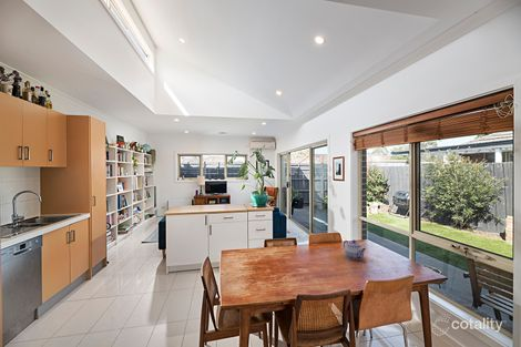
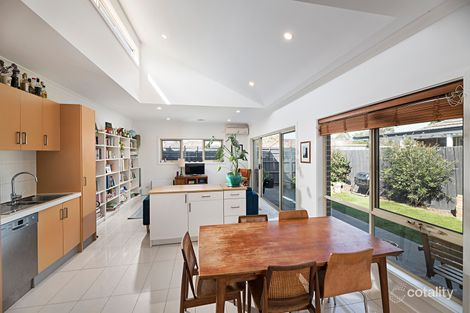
- teapot [343,239,367,261]
